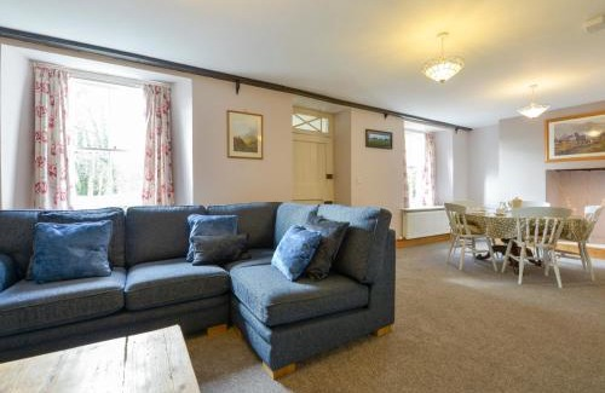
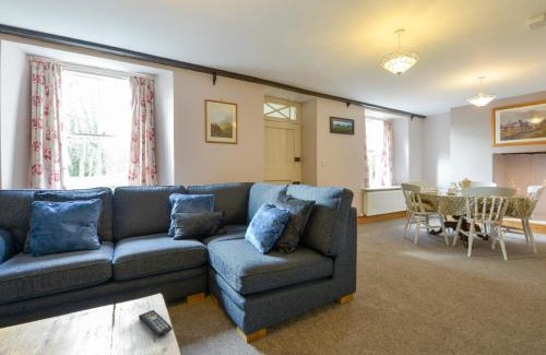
+ remote control [138,309,174,338]
